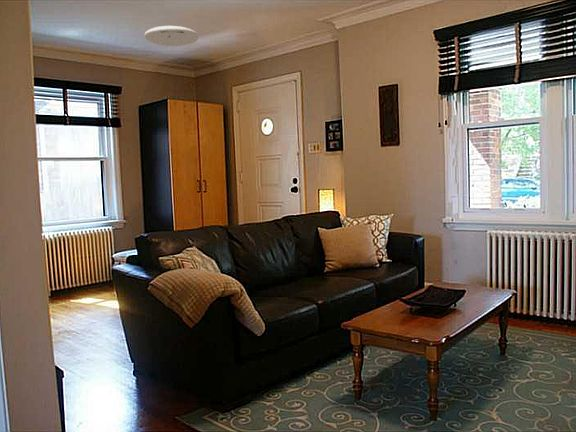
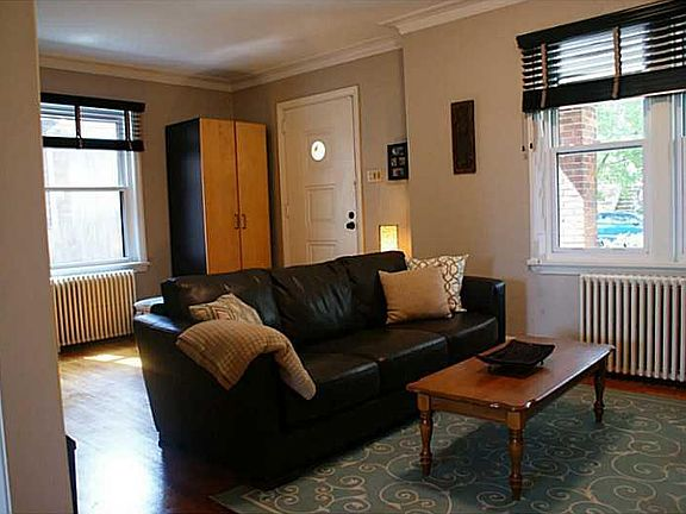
- ceiling light [143,25,200,47]
